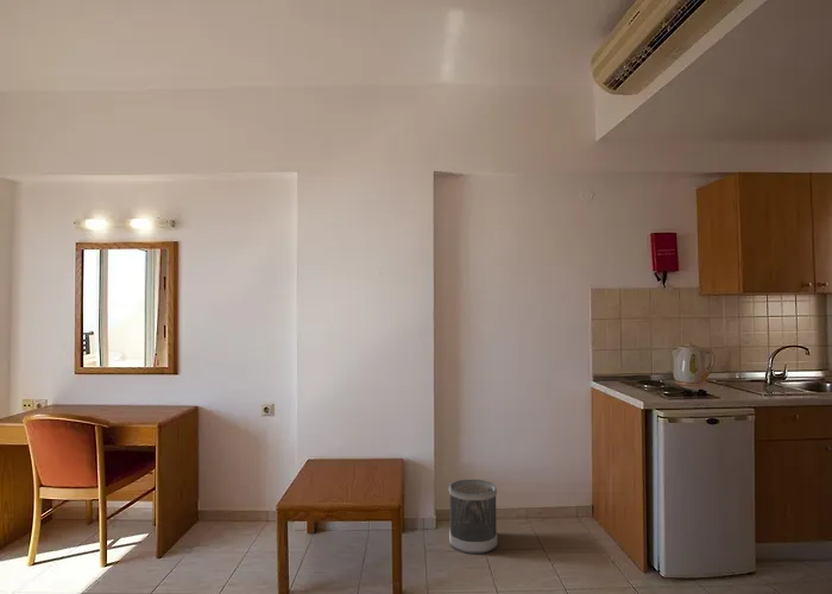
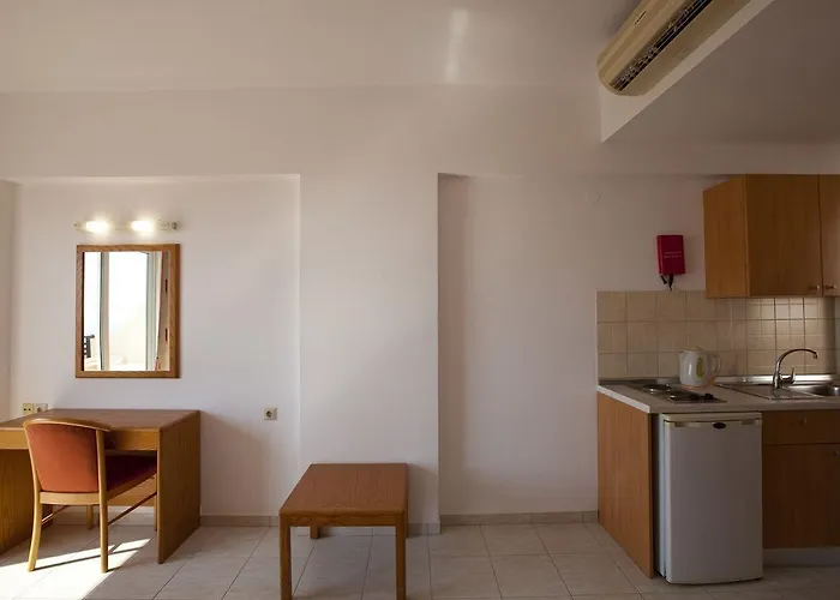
- wastebasket [448,478,498,555]
